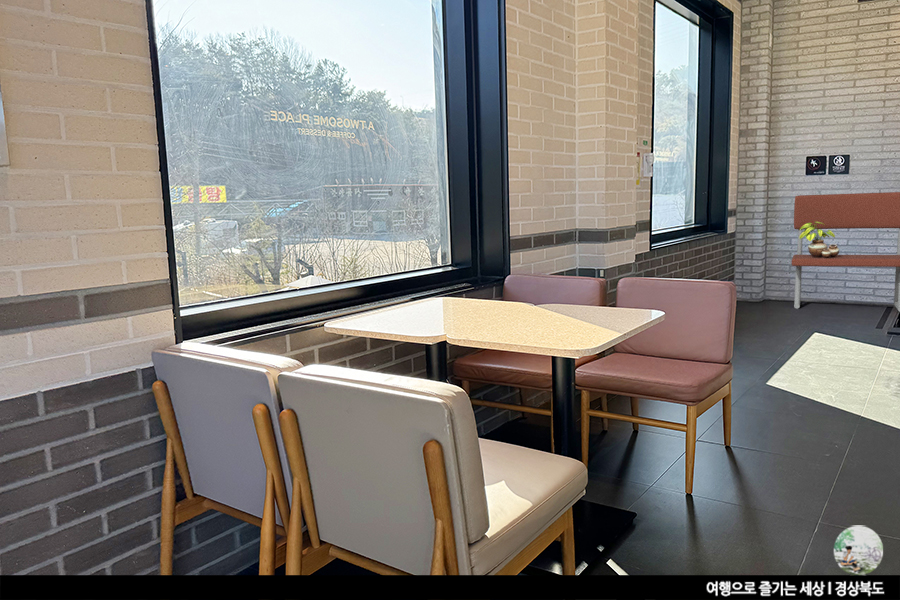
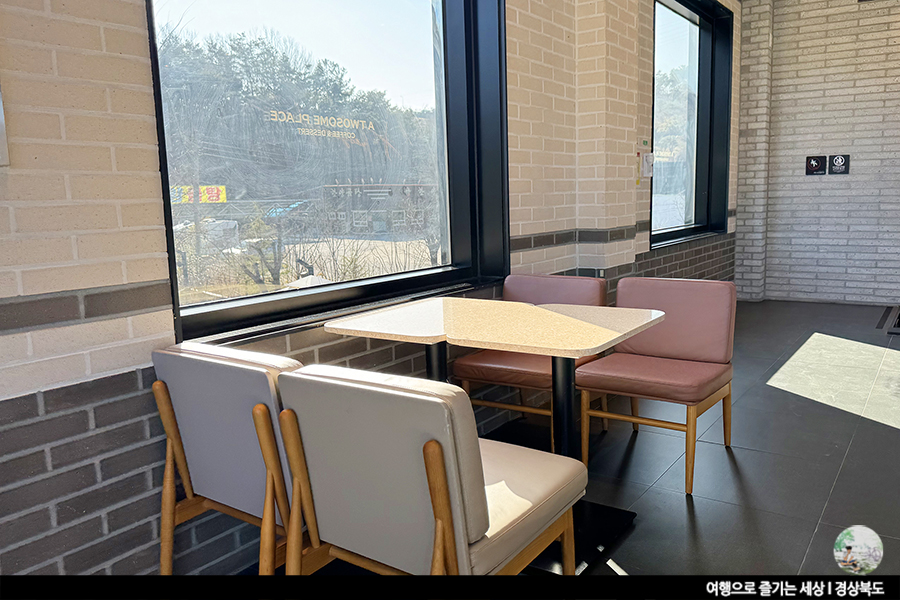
- potted plant [800,222,840,258]
- bench [790,191,900,313]
